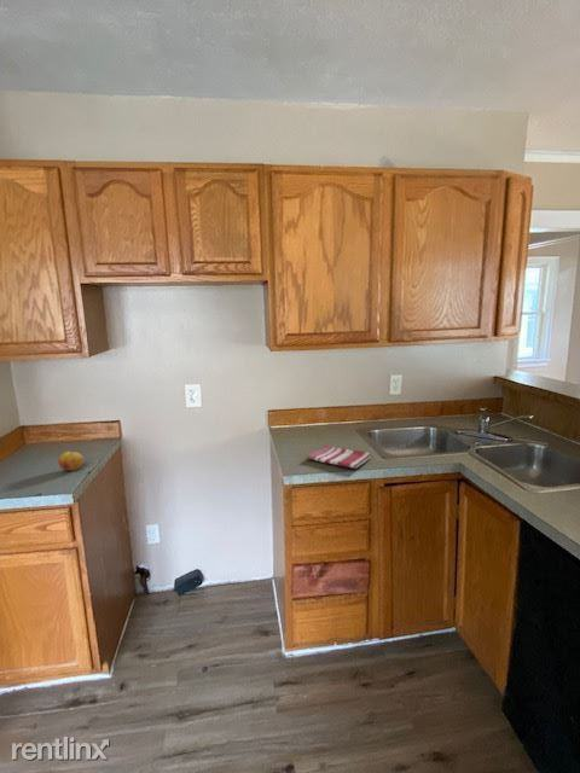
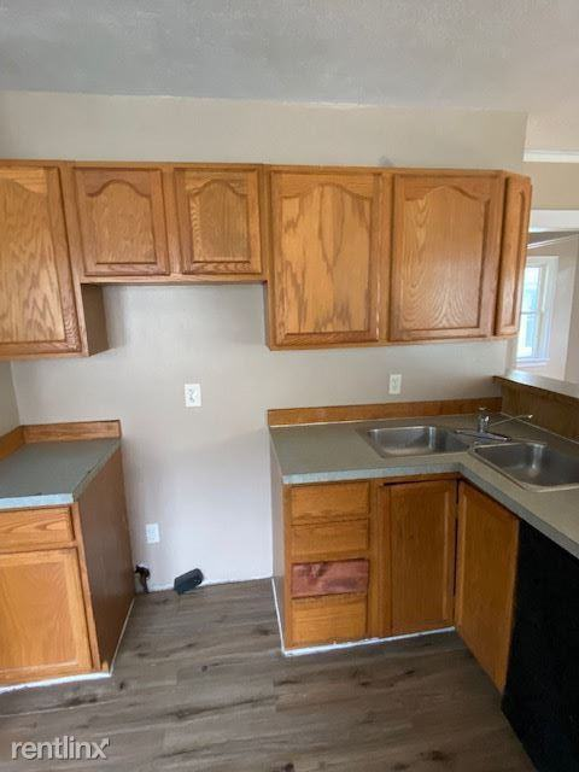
- fruit [57,451,85,472]
- dish towel [306,443,372,470]
